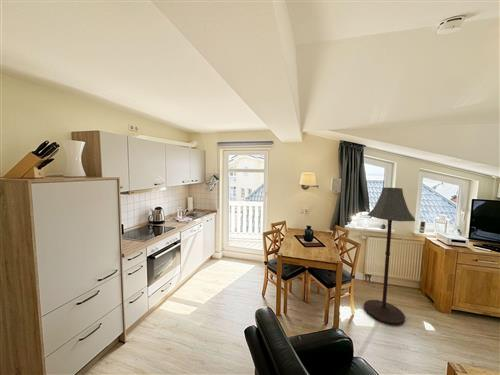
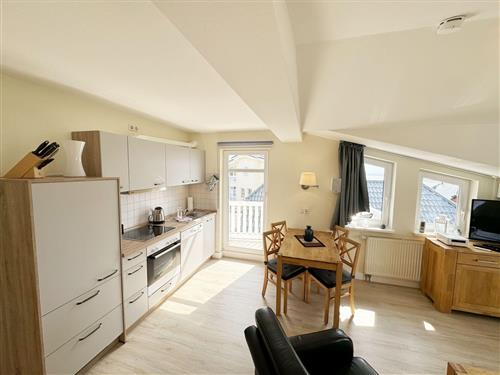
- floor lamp [363,187,416,326]
